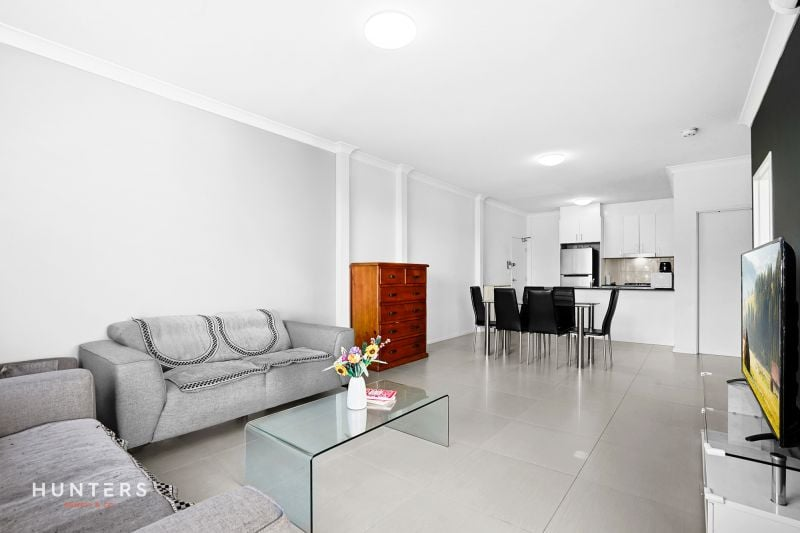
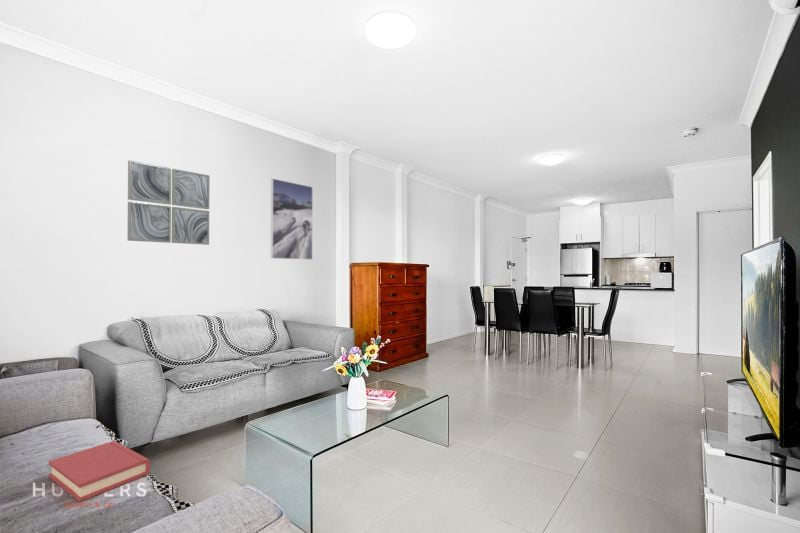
+ wall art [126,159,211,246]
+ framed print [270,177,314,261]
+ hardback book [48,440,151,503]
